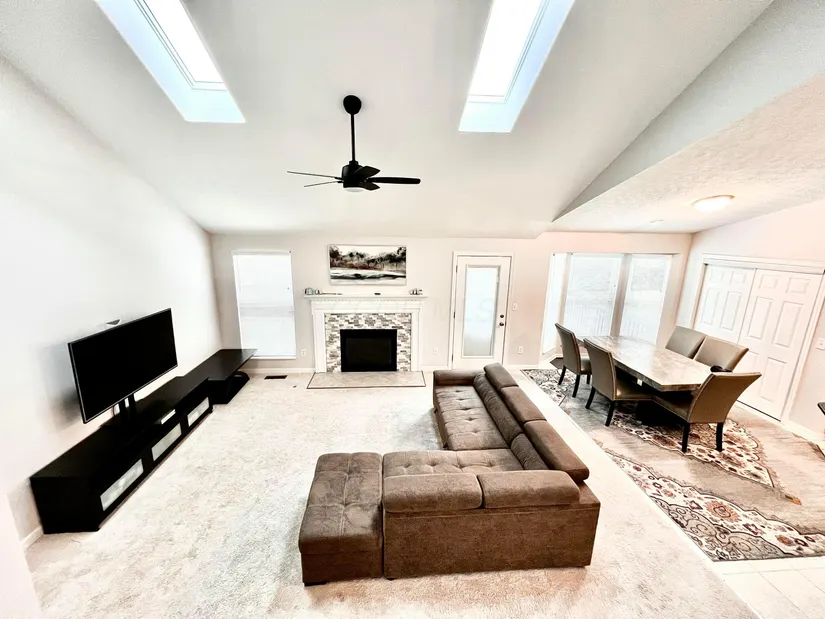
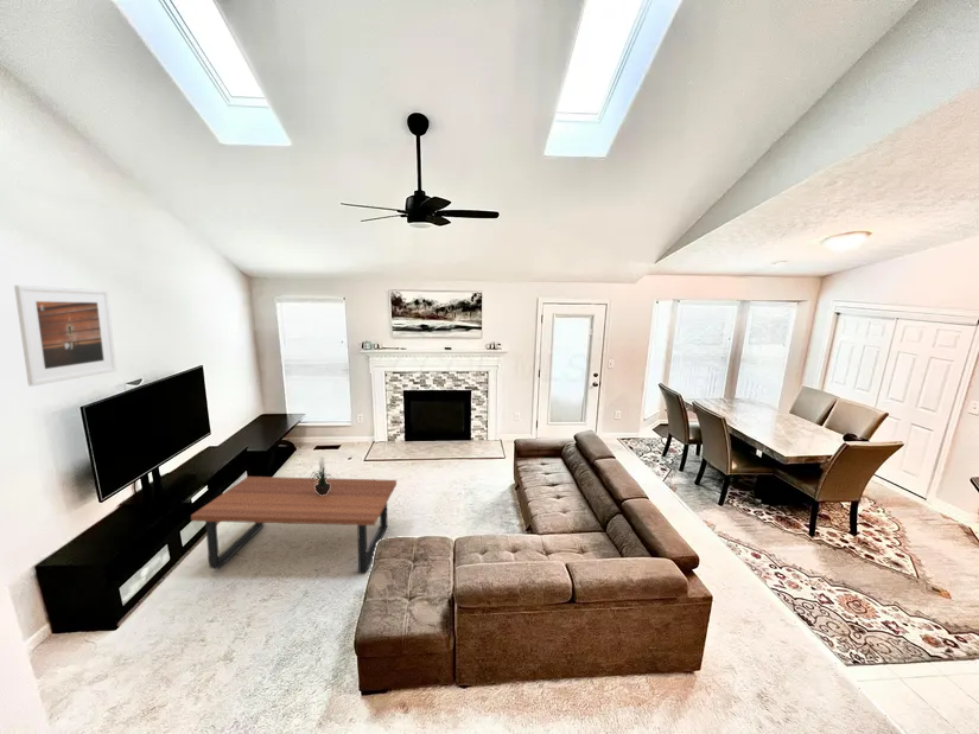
+ coffee table [190,475,398,574]
+ potted plant [311,458,335,496]
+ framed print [13,285,117,387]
